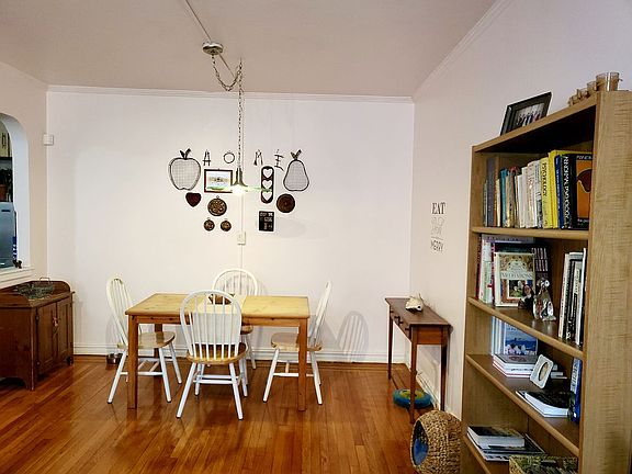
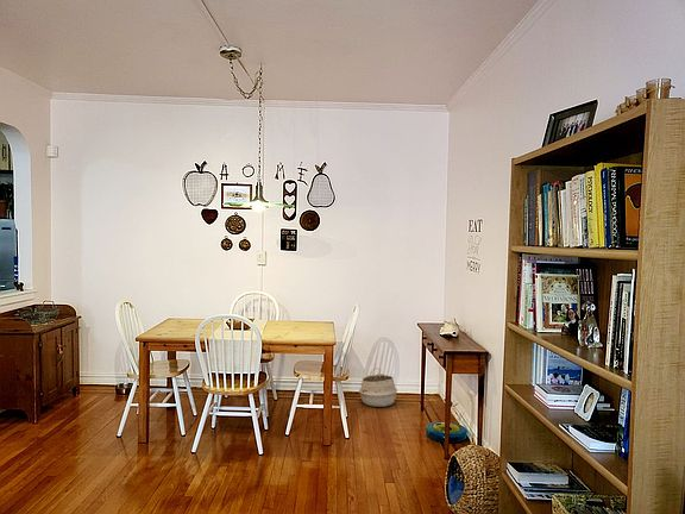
+ woven basket [358,366,398,408]
